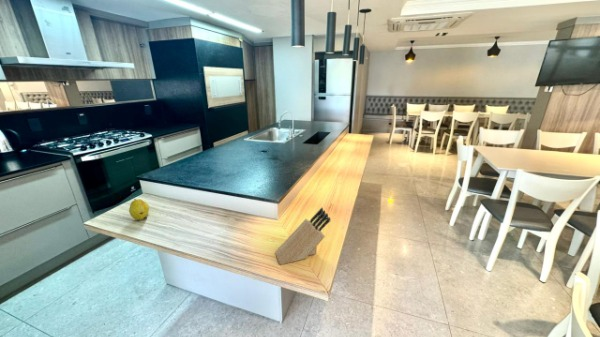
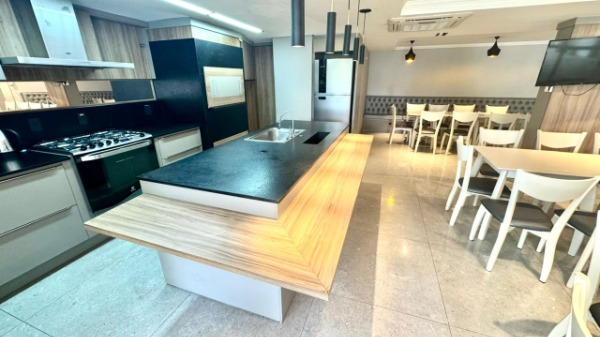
- fruit [128,198,150,221]
- knife block [274,206,331,266]
